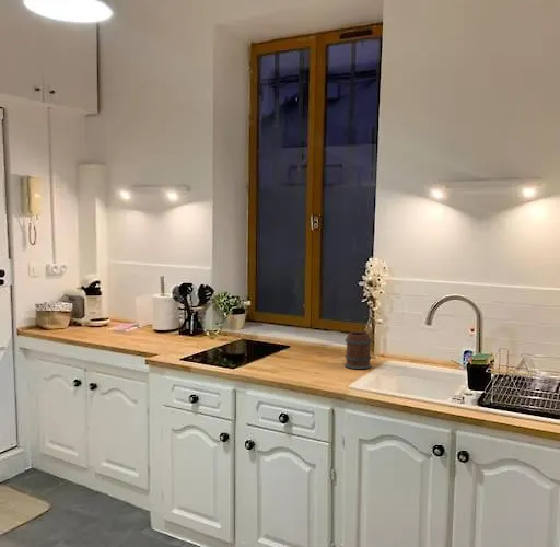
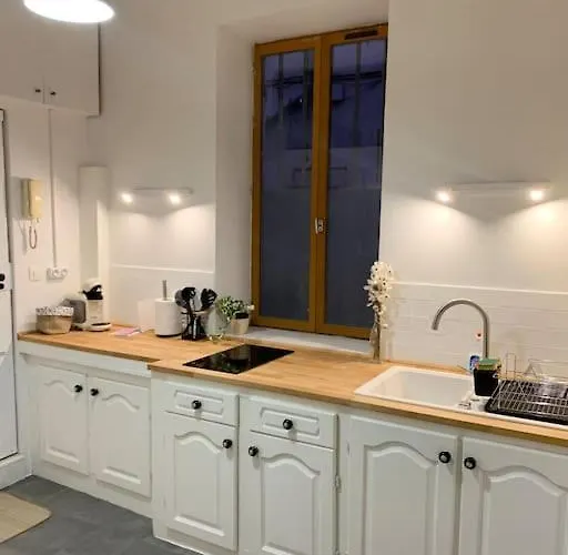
- mug [343,329,373,370]
